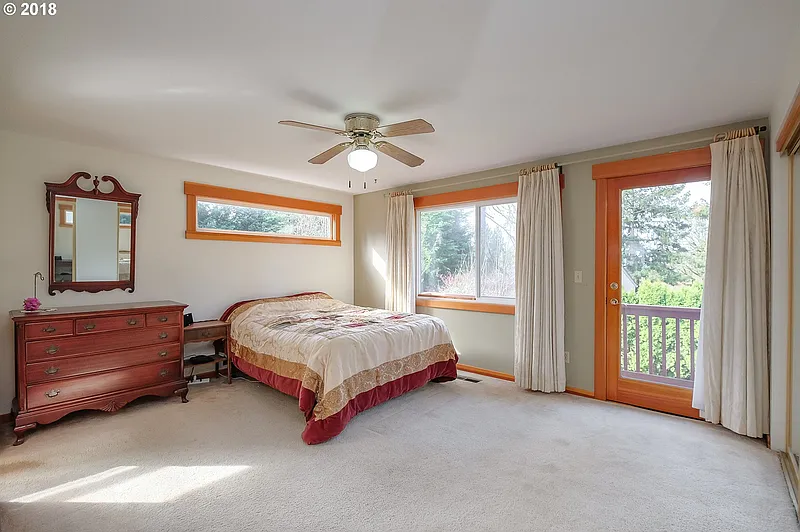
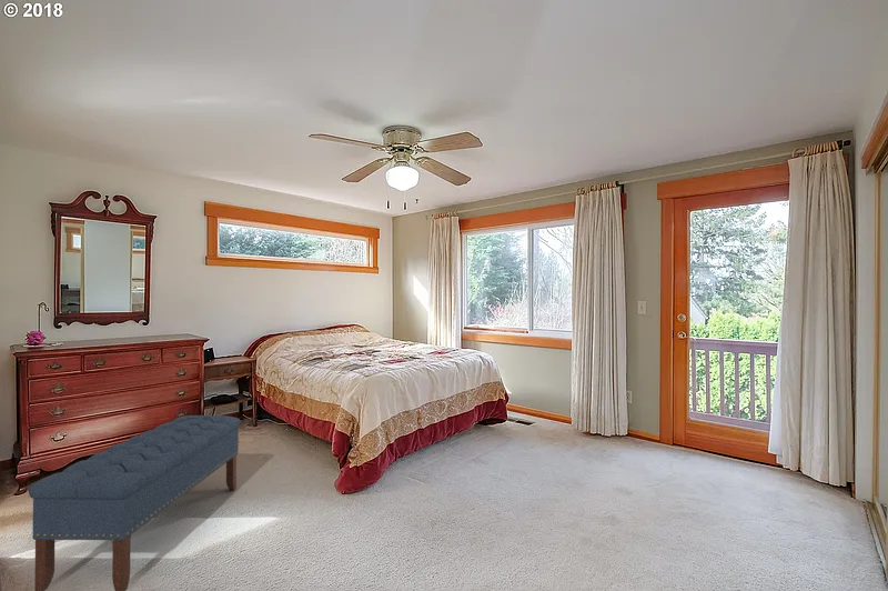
+ bench [28,414,241,591]
